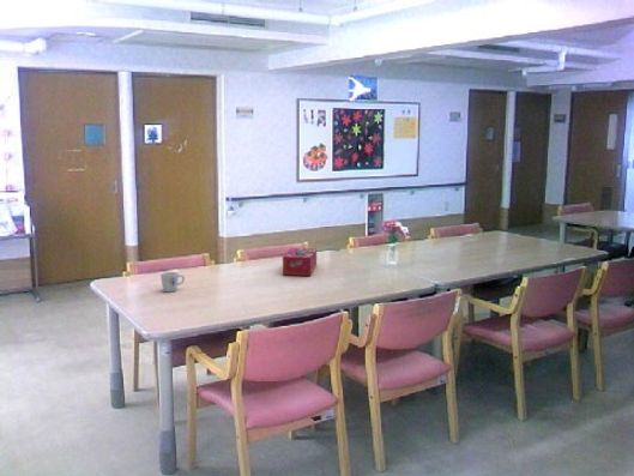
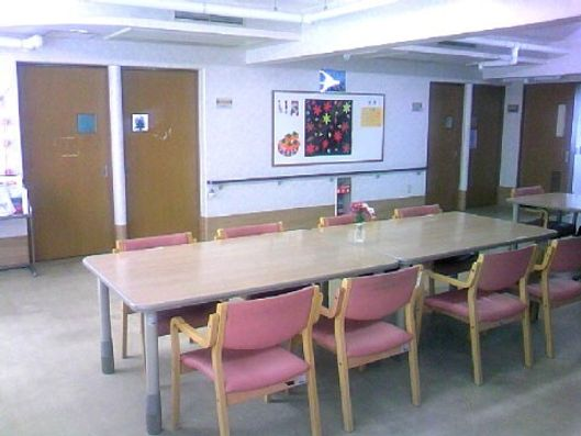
- mug [159,271,186,293]
- tissue box [282,247,318,277]
